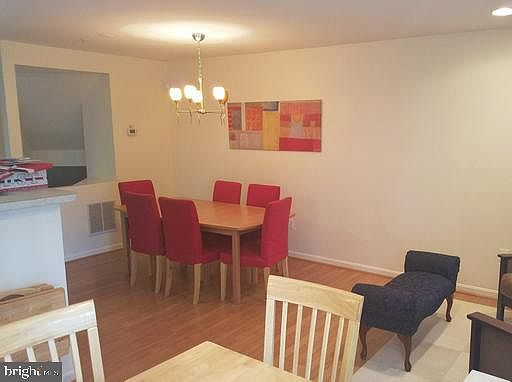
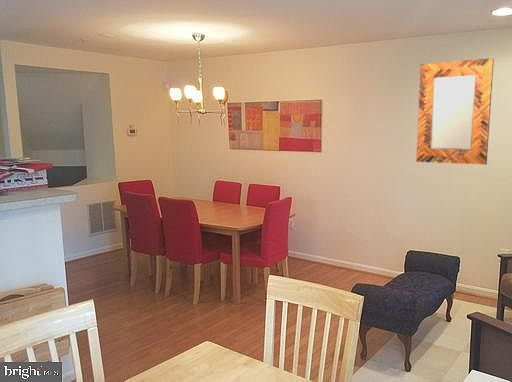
+ home mirror [415,57,495,166]
